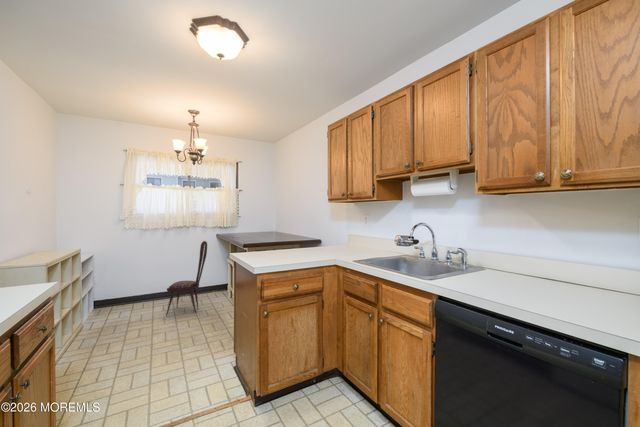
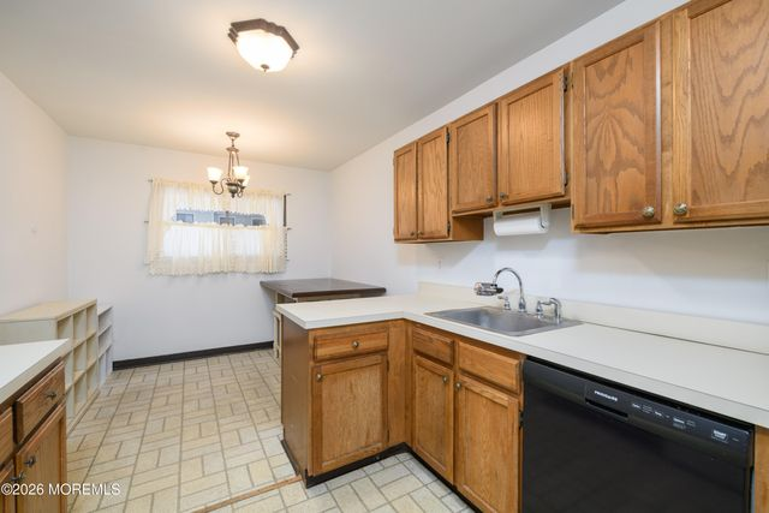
- dining chair [165,240,208,317]
